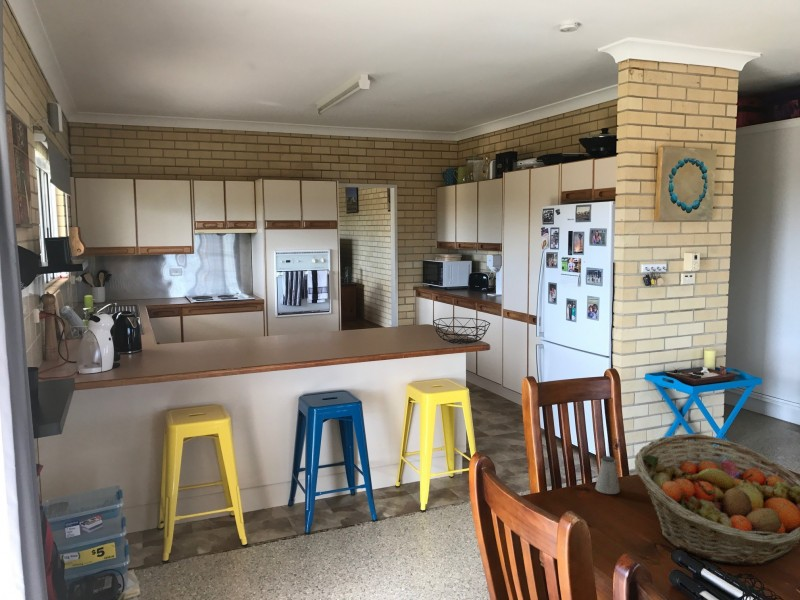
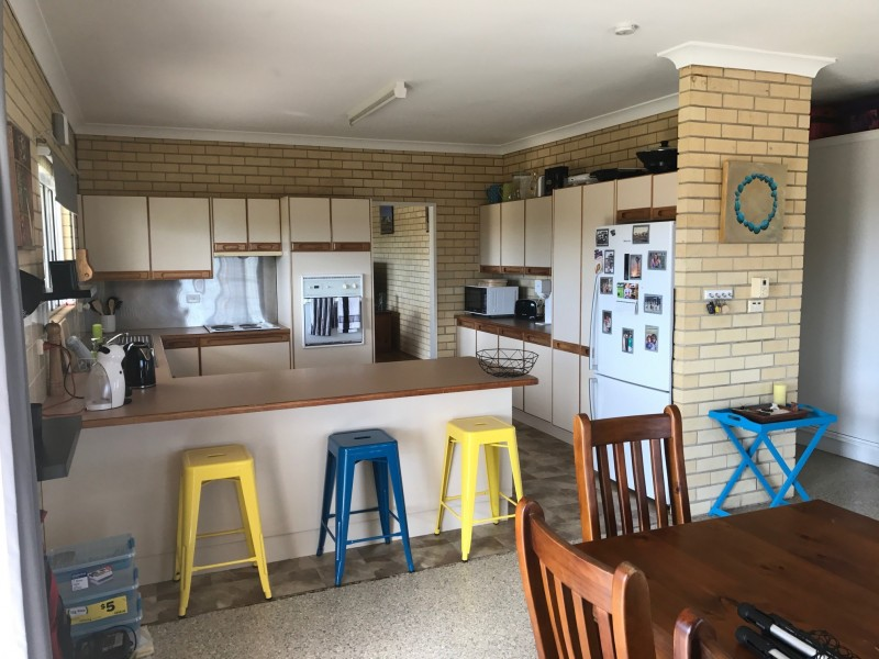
- saltshaker [594,455,621,495]
- fruit basket [634,433,800,567]
